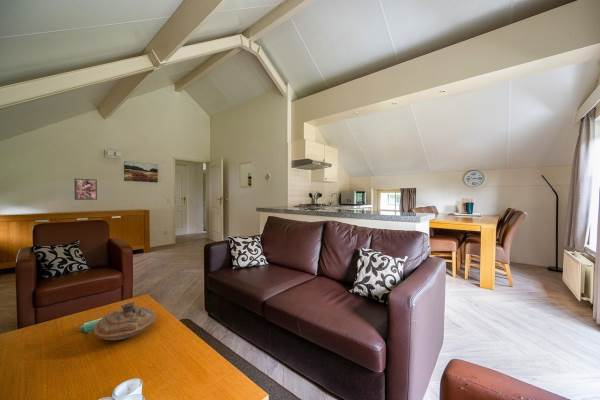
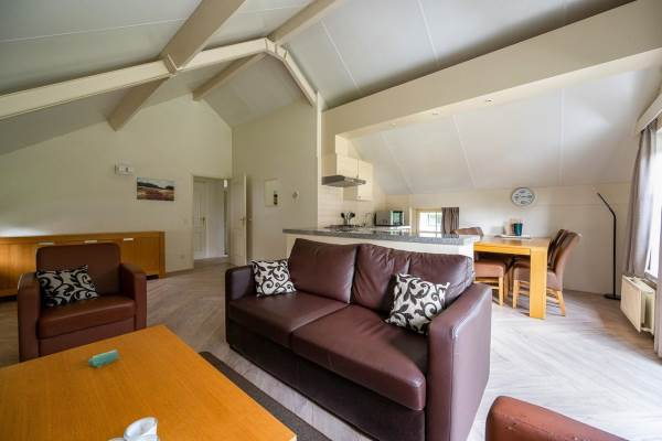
- decorative bowl [93,301,157,341]
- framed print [73,178,98,201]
